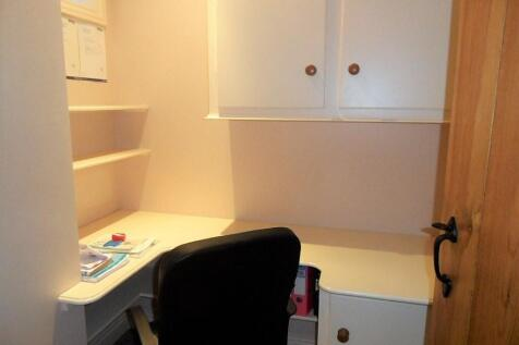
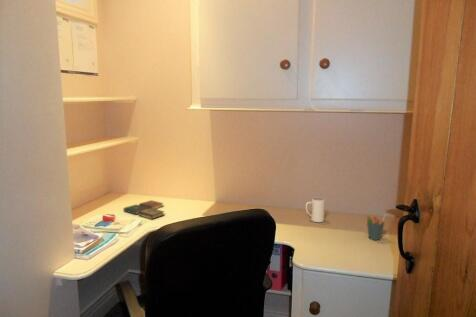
+ mug [305,196,326,223]
+ book [122,199,166,220]
+ pen holder [366,213,387,241]
